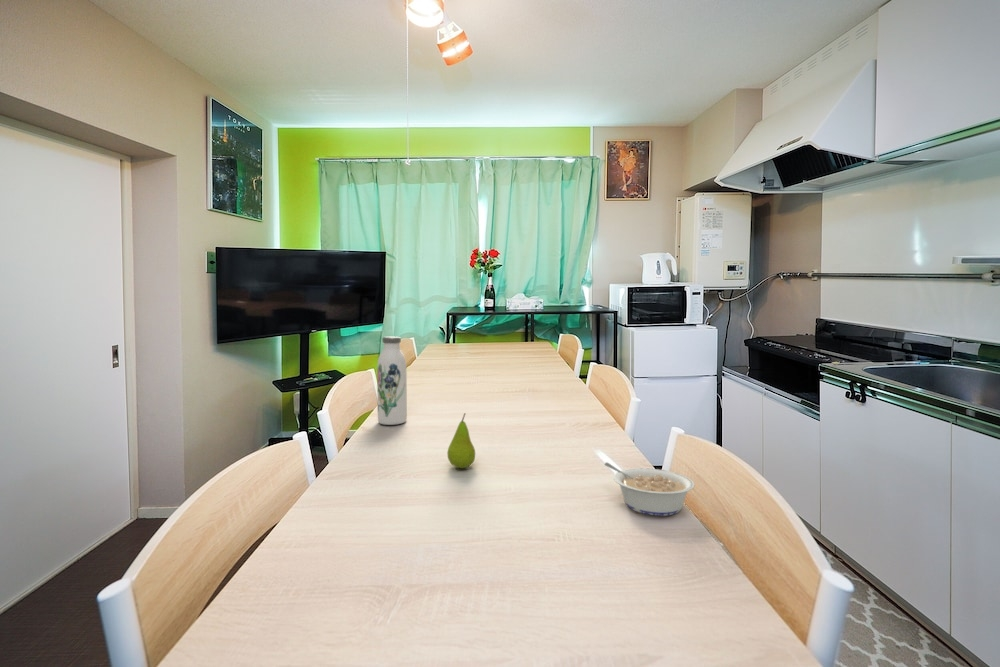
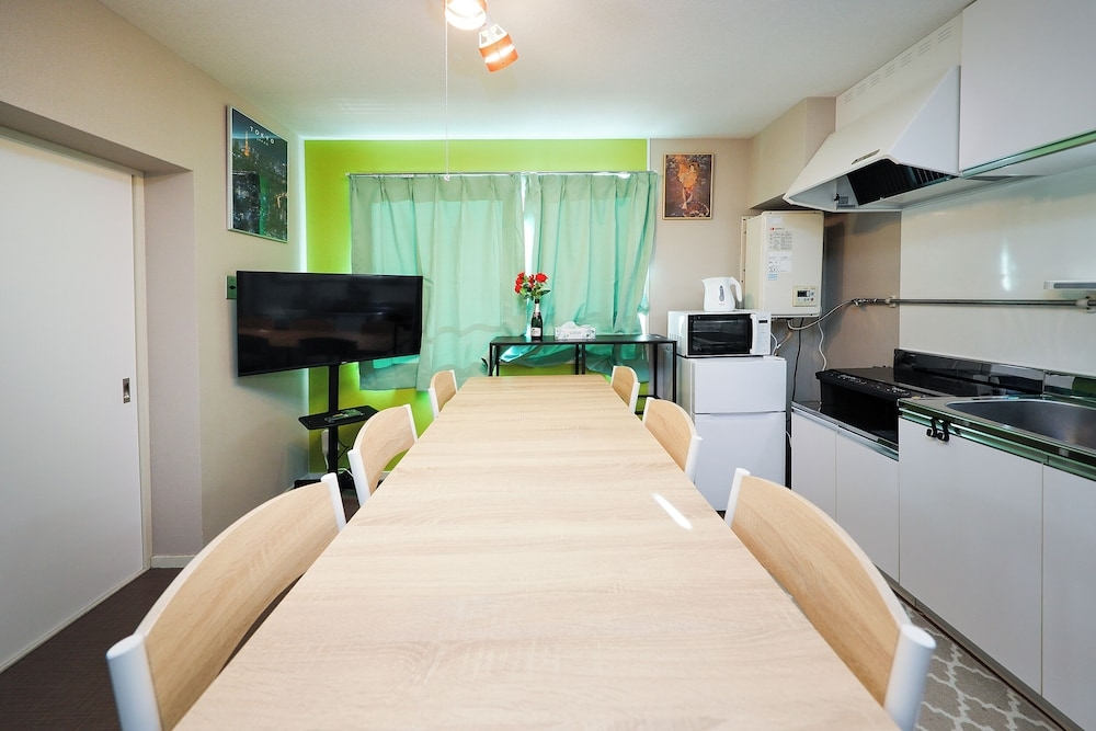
- legume [603,461,696,517]
- water bottle [376,335,408,426]
- fruit [446,412,476,469]
